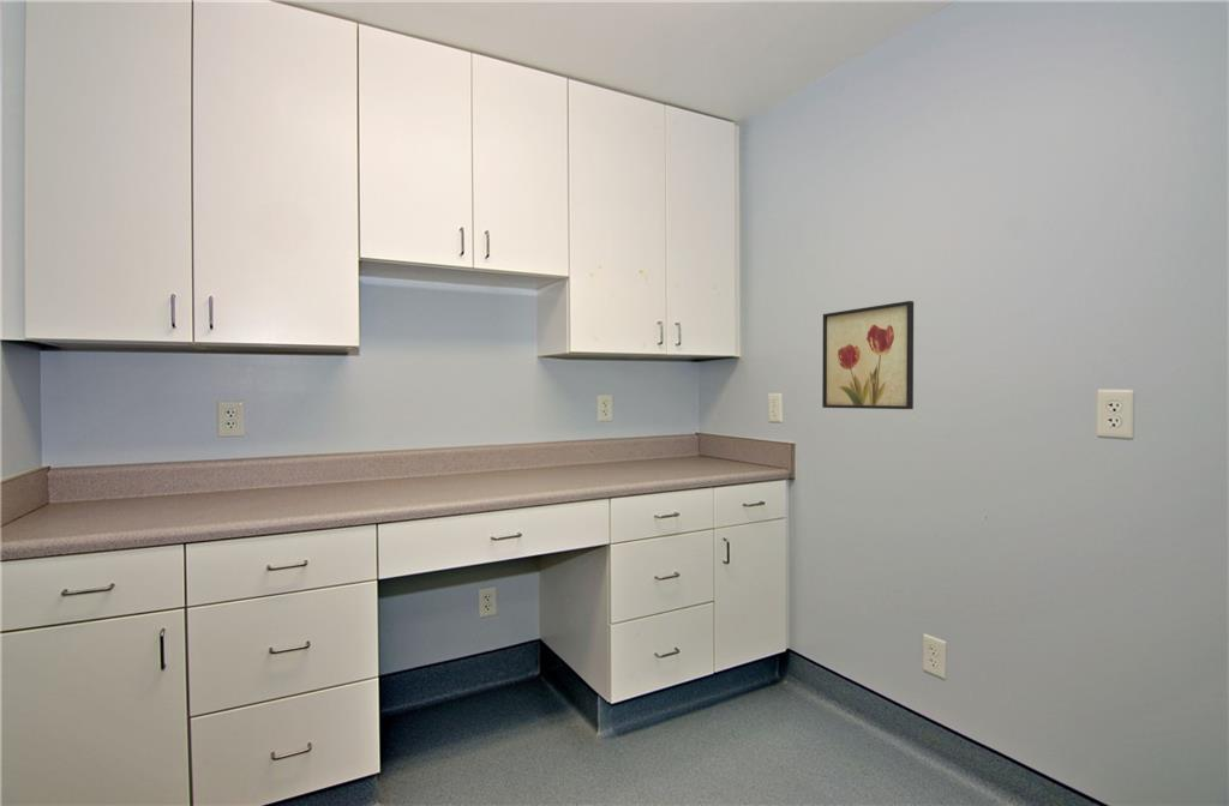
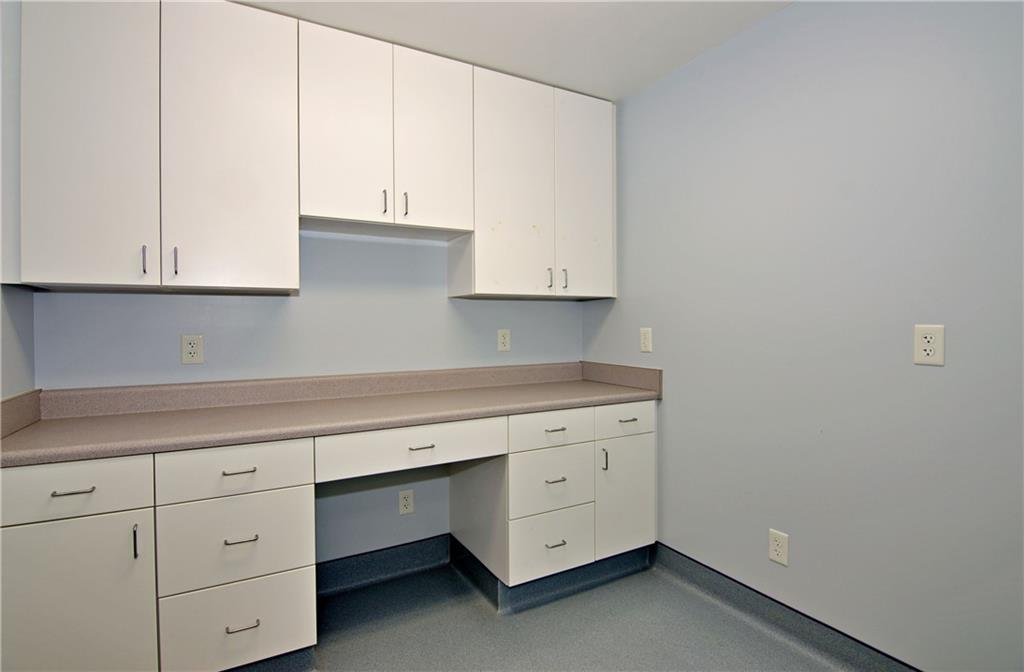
- wall art [821,300,915,410]
